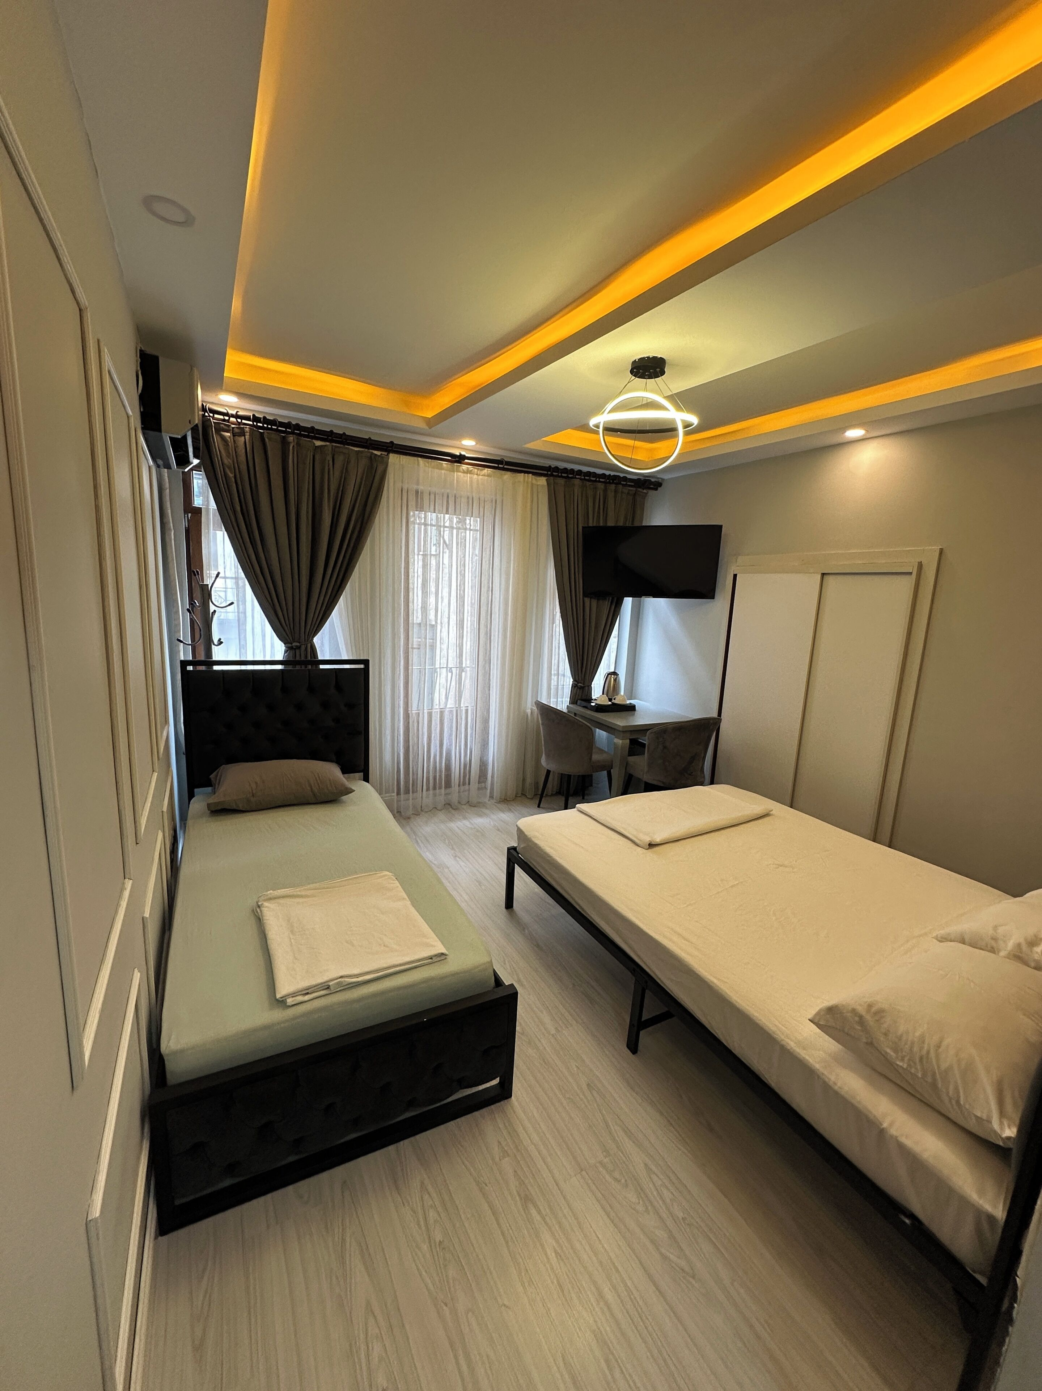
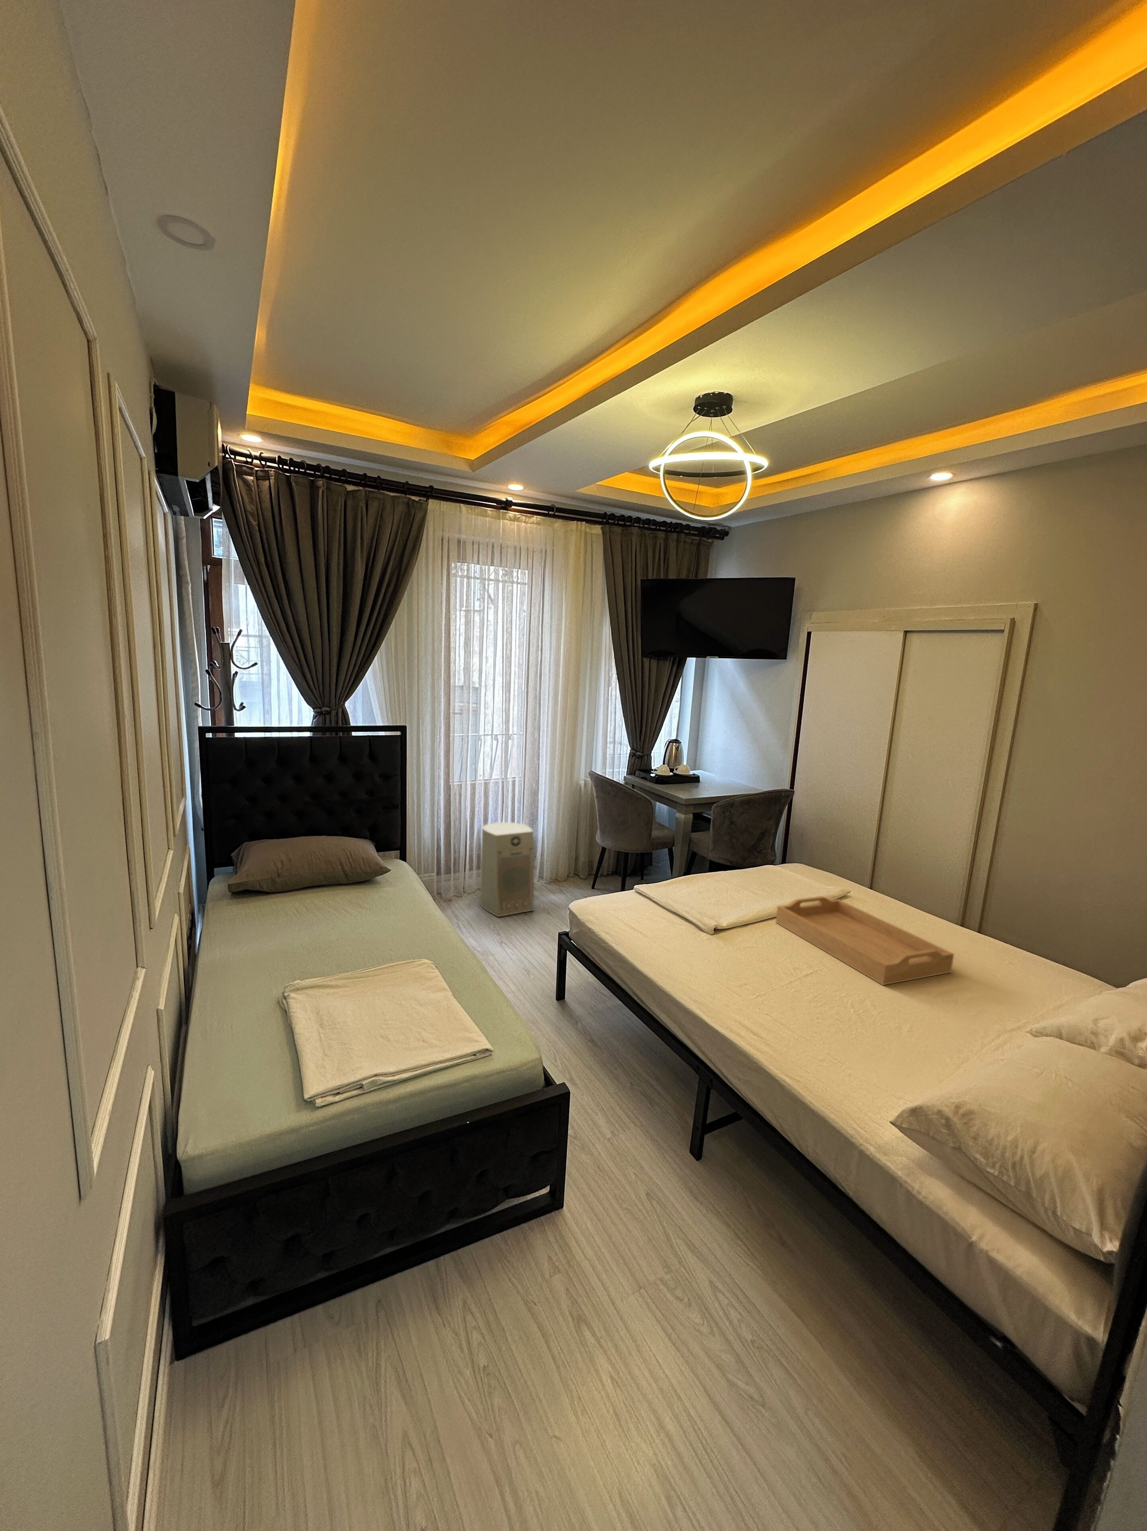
+ fan [480,822,534,917]
+ serving tray [776,896,954,986]
